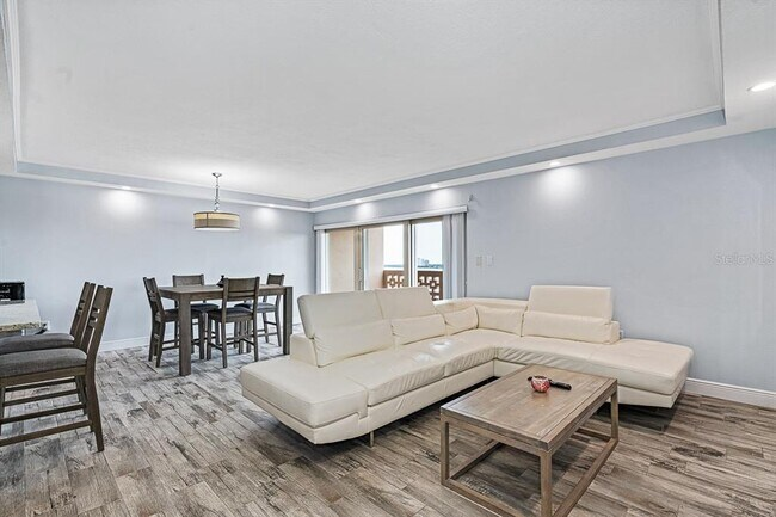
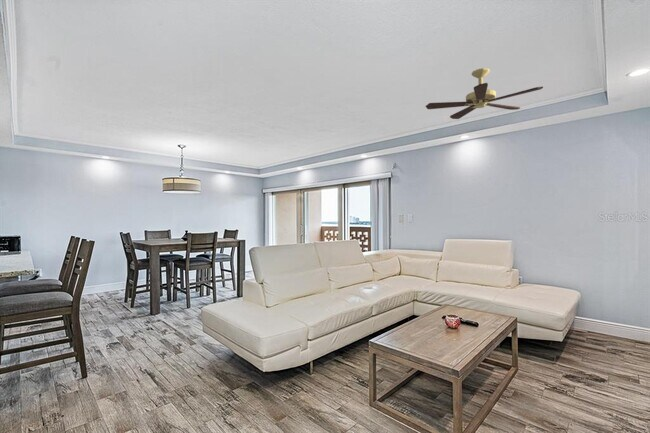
+ ceiling fan [425,67,544,120]
